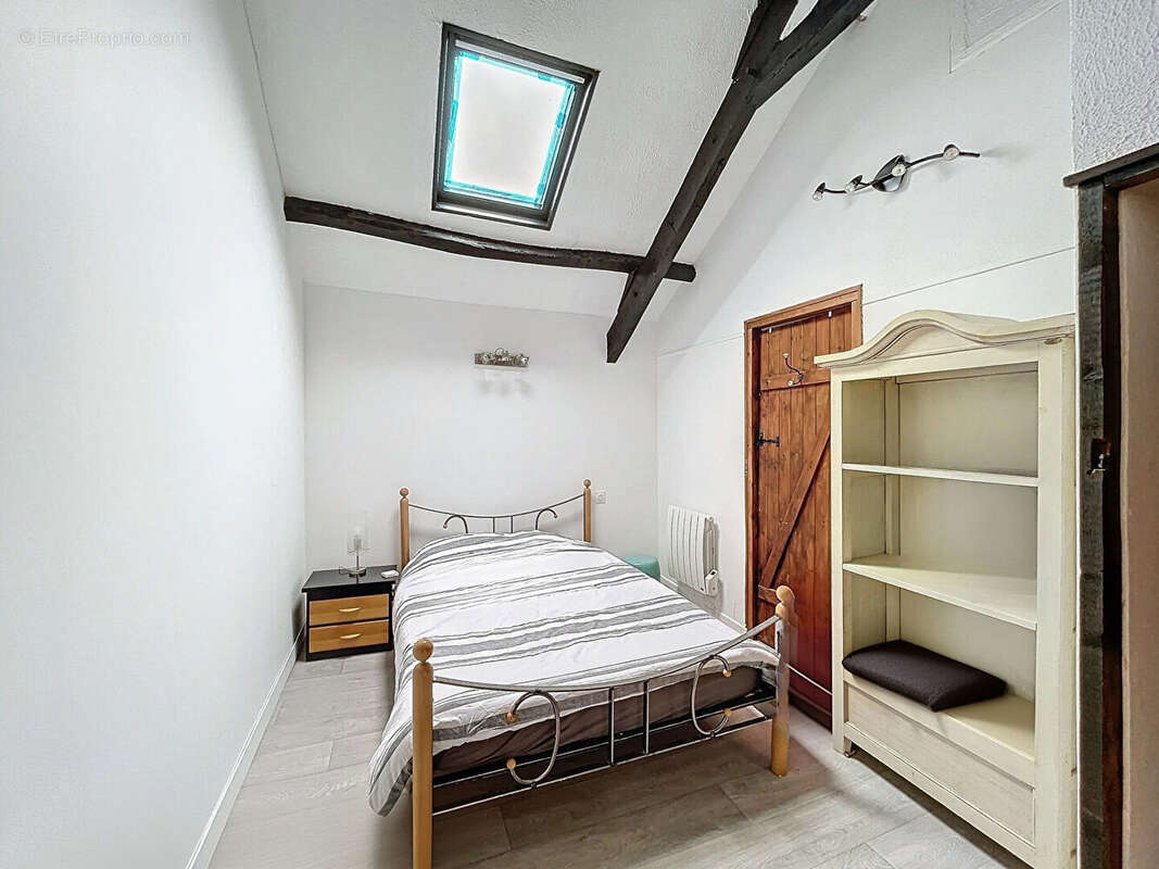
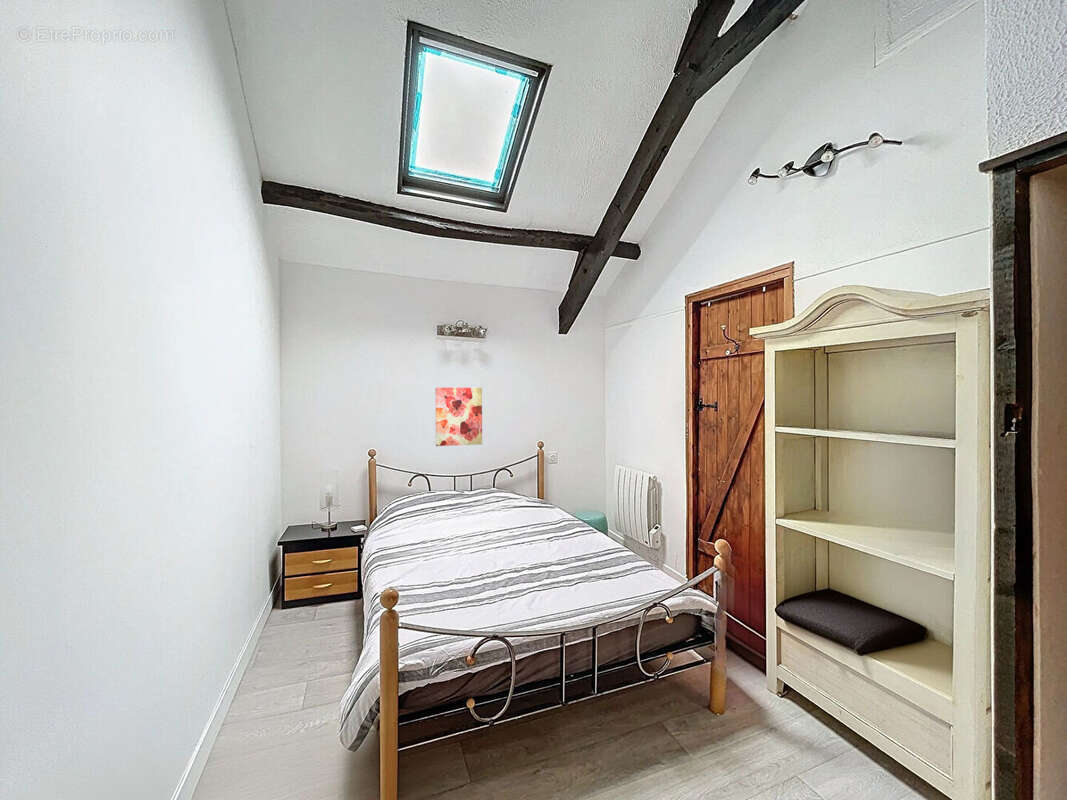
+ wall art [435,387,483,447]
